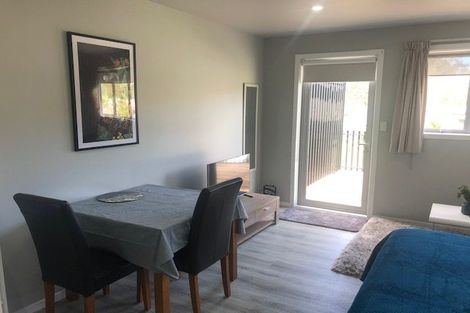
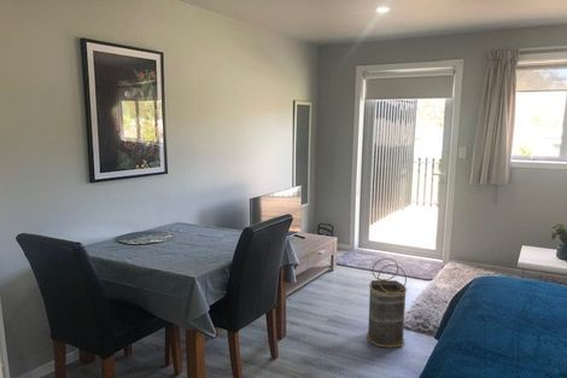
+ basket [366,257,408,349]
